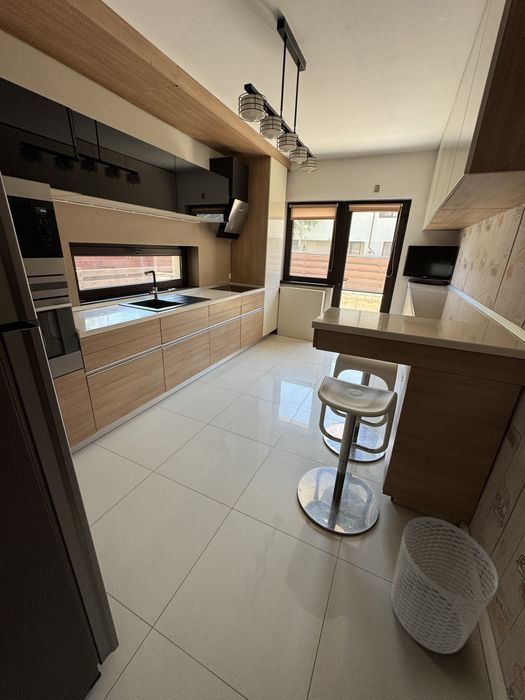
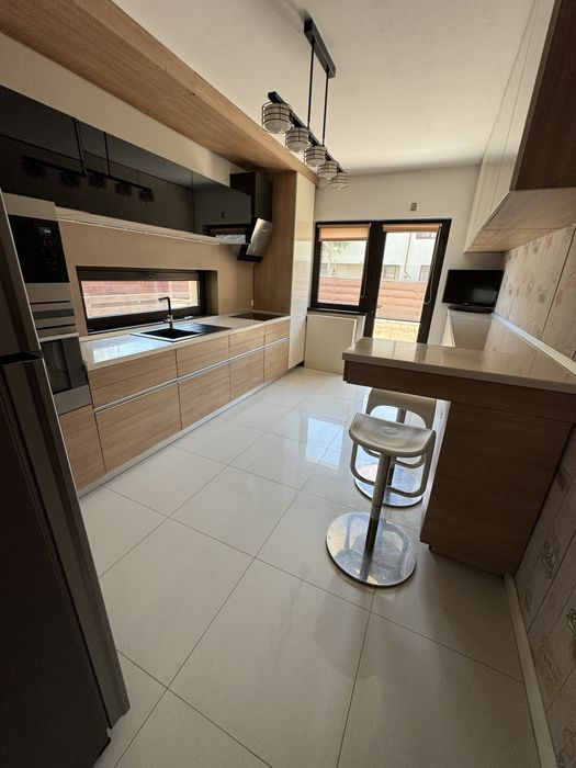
- waste bin [390,516,499,655]
